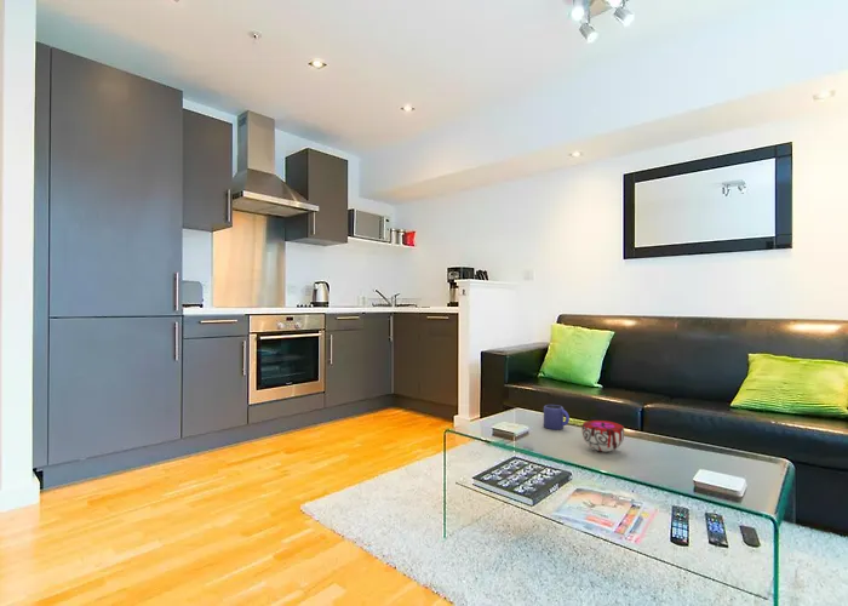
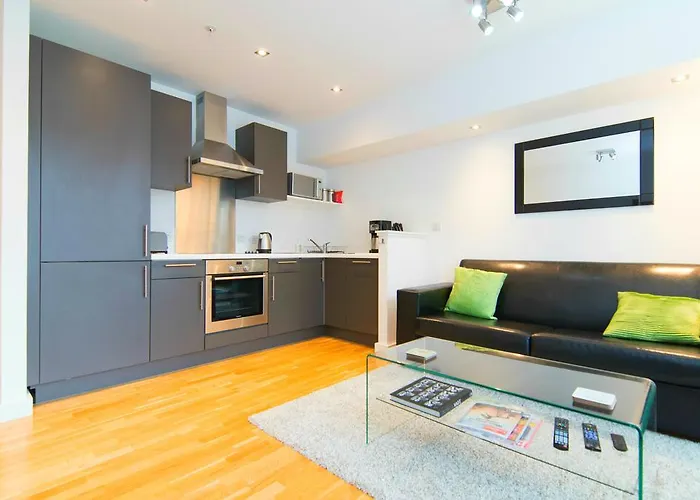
- decorative bowl [580,419,625,453]
- mug [543,404,571,430]
